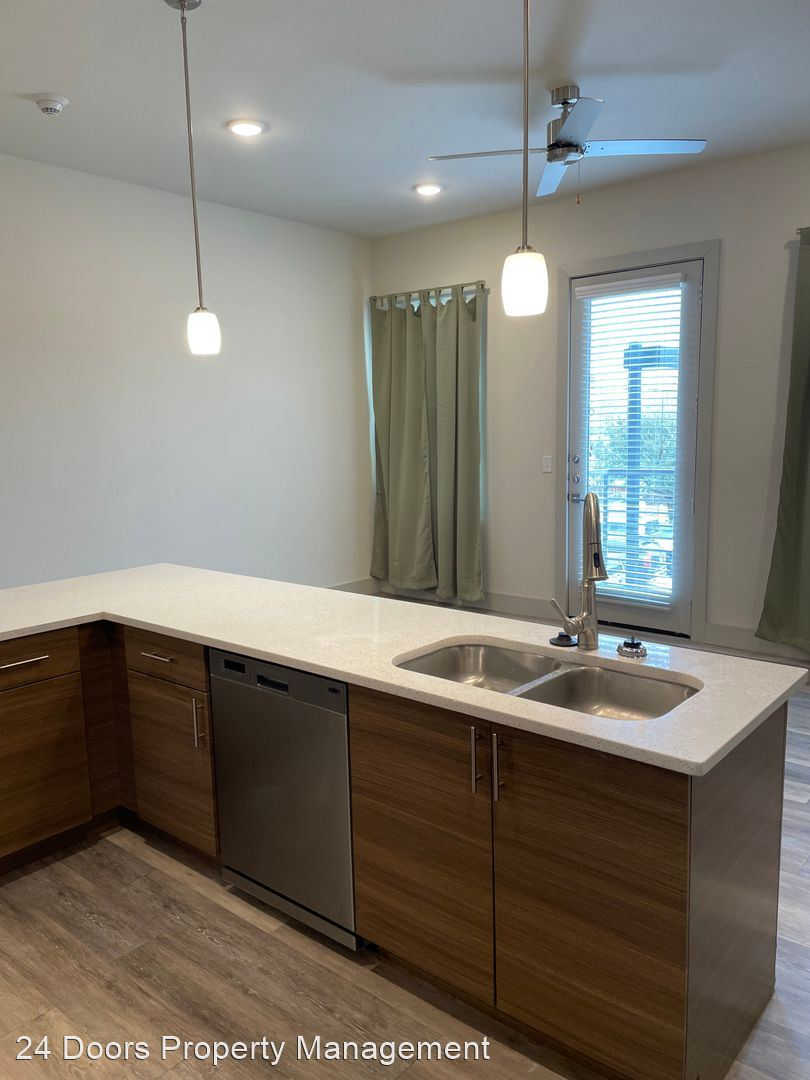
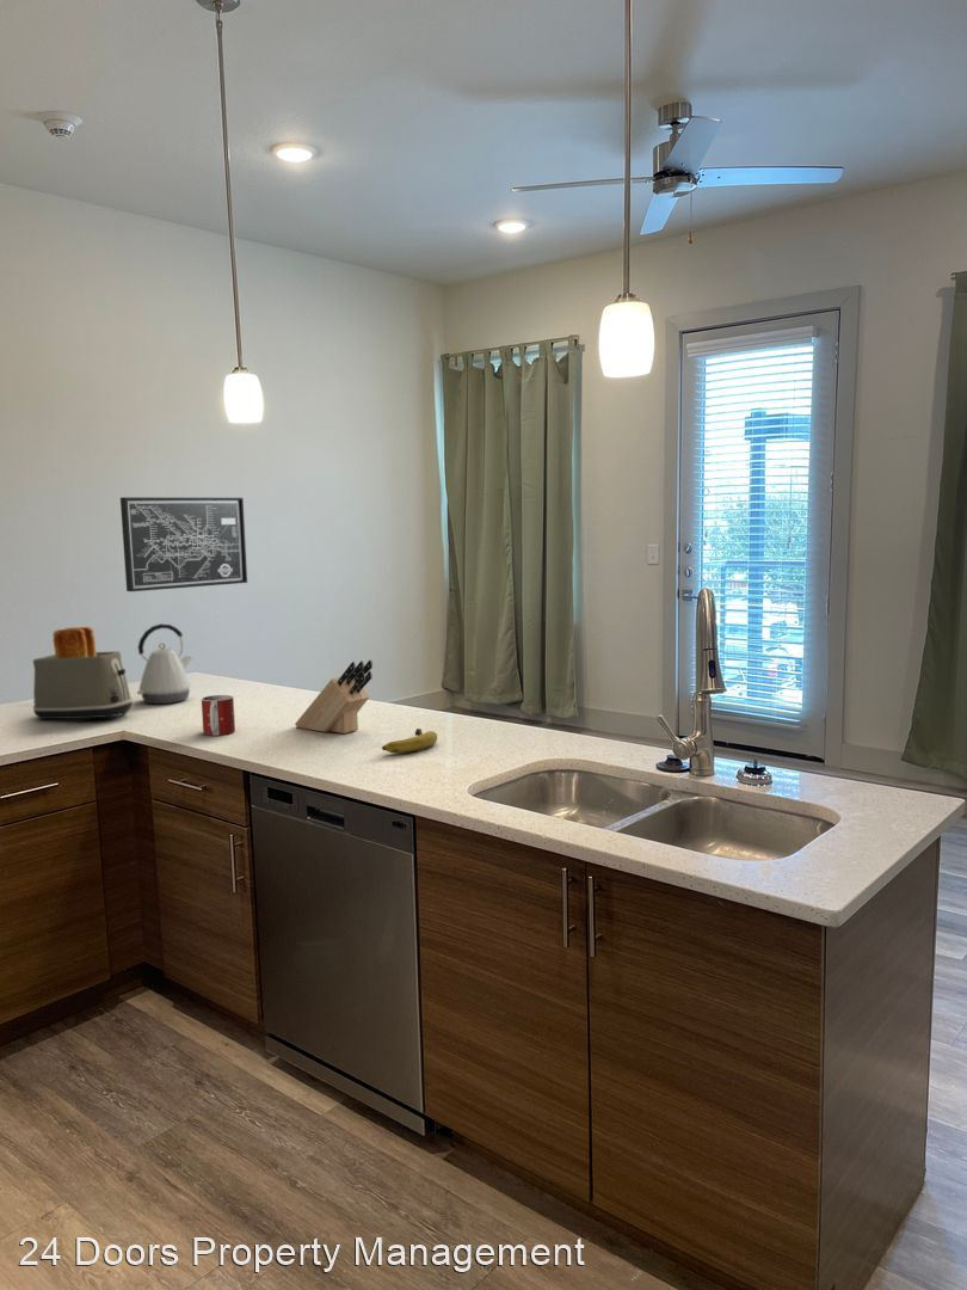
+ knife block [294,658,374,735]
+ kettle [136,622,193,705]
+ toaster [32,626,134,720]
+ mug [201,694,236,737]
+ fruit [381,727,438,755]
+ wall art [119,496,248,592]
